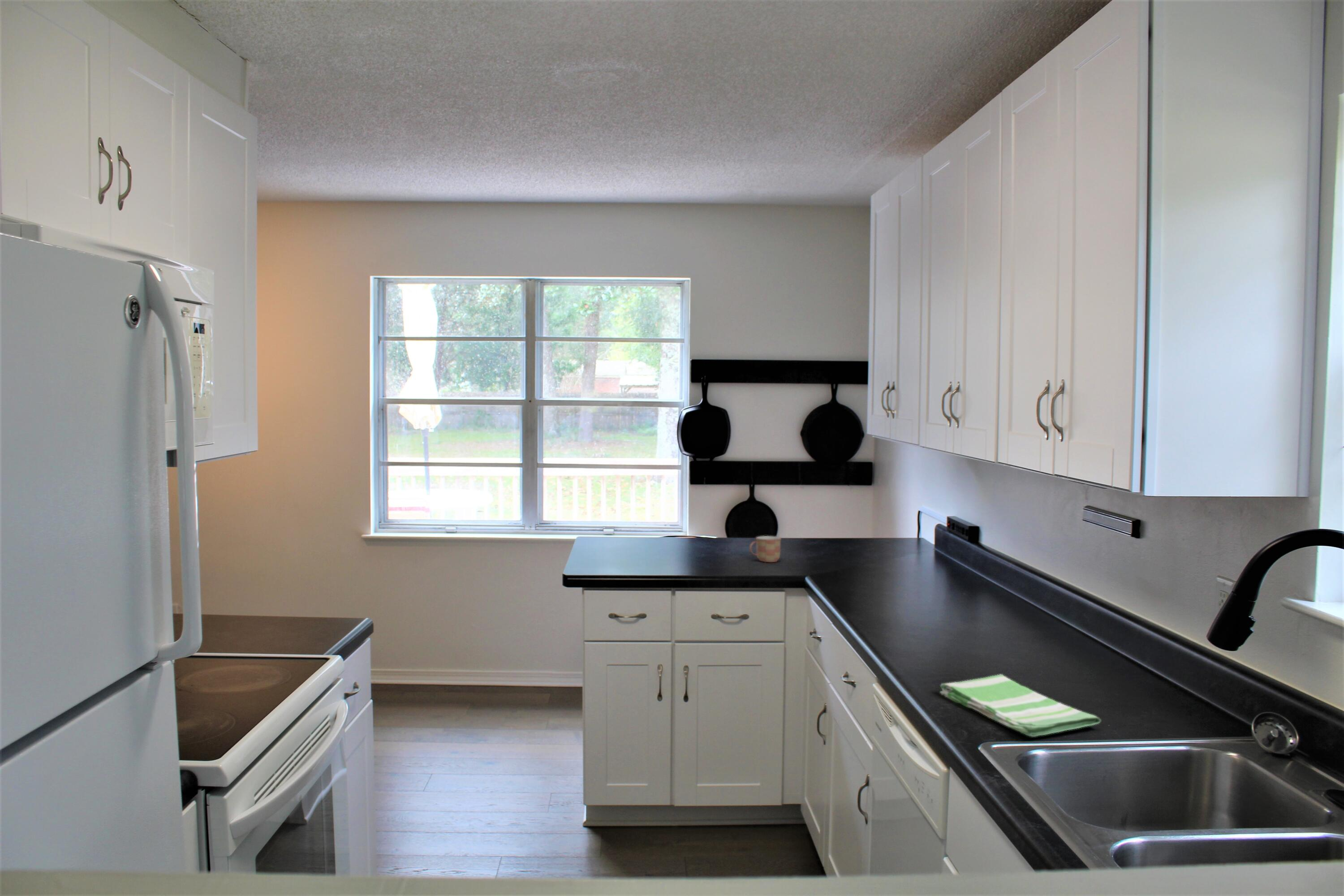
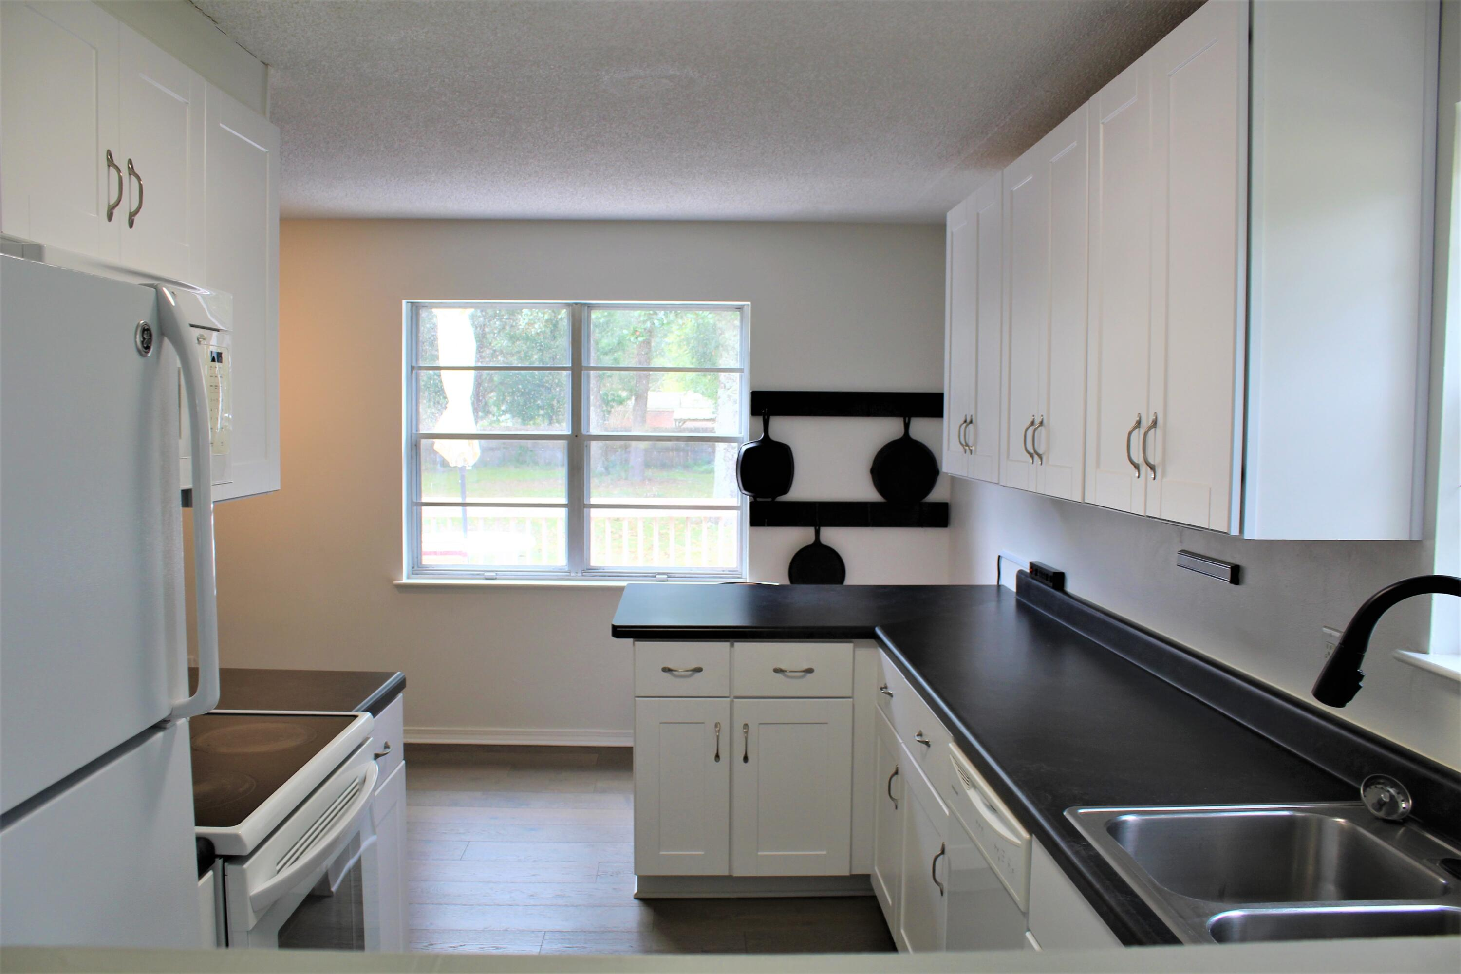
- dish towel [939,674,1102,737]
- mug [749,535,782,563]
